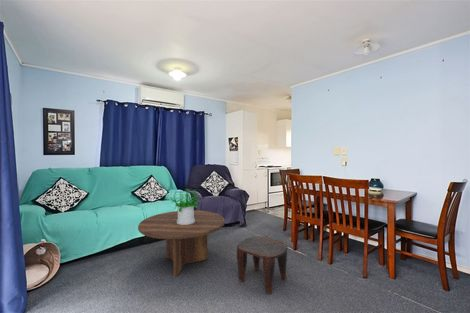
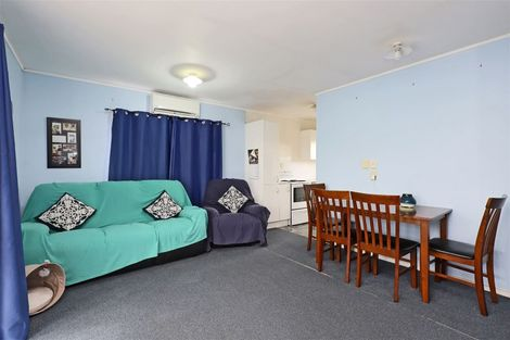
- potted plant [170,188,201,225]
- stool [236,235,289,295]
- coffee table [137,209,226,278]
